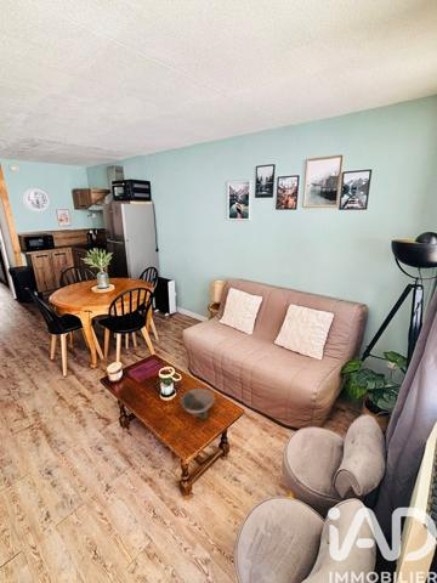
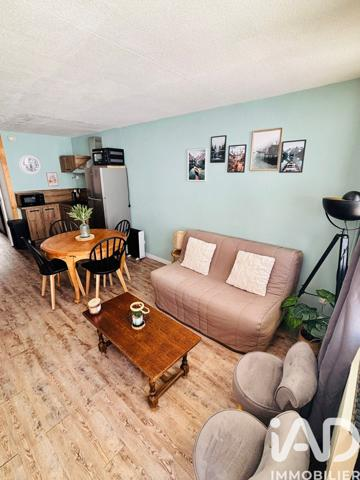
- bowl [180,387,216,420]
- hardback book [127,358,166,384]
